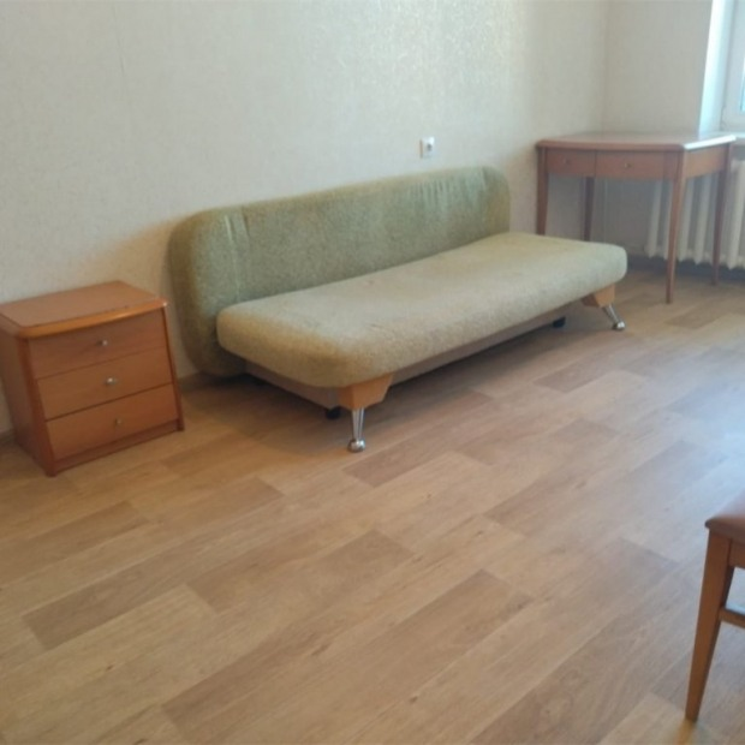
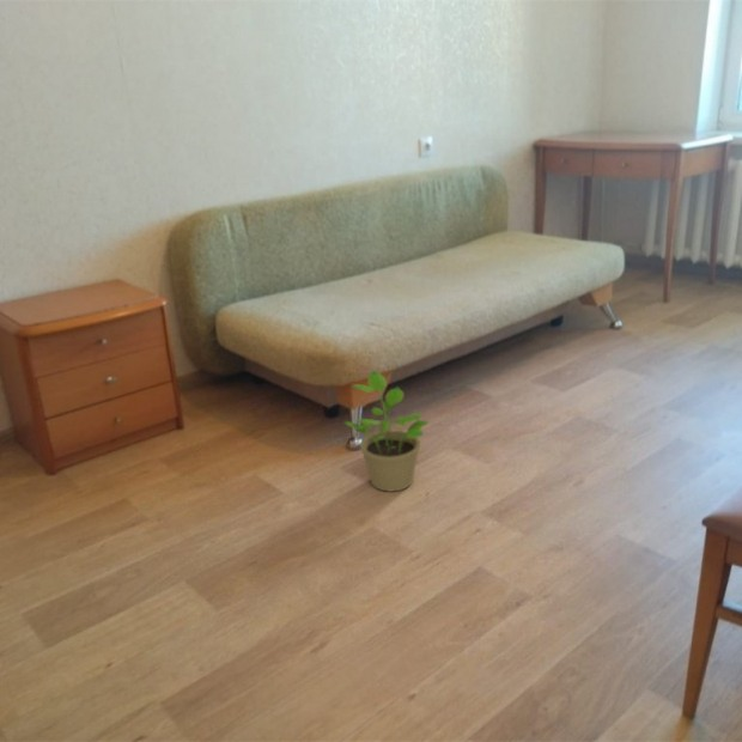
+ potted plant [343,370,430,493]
